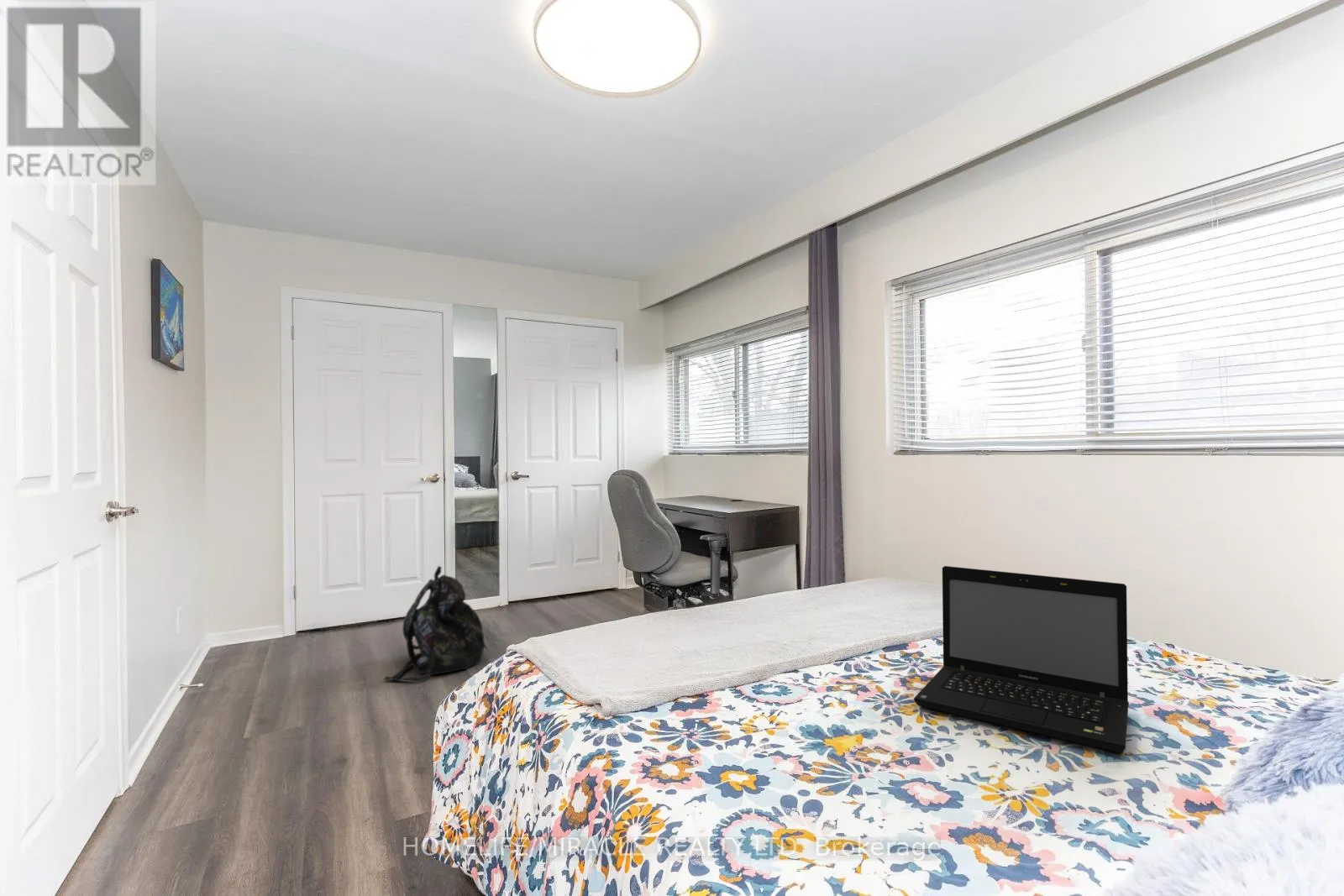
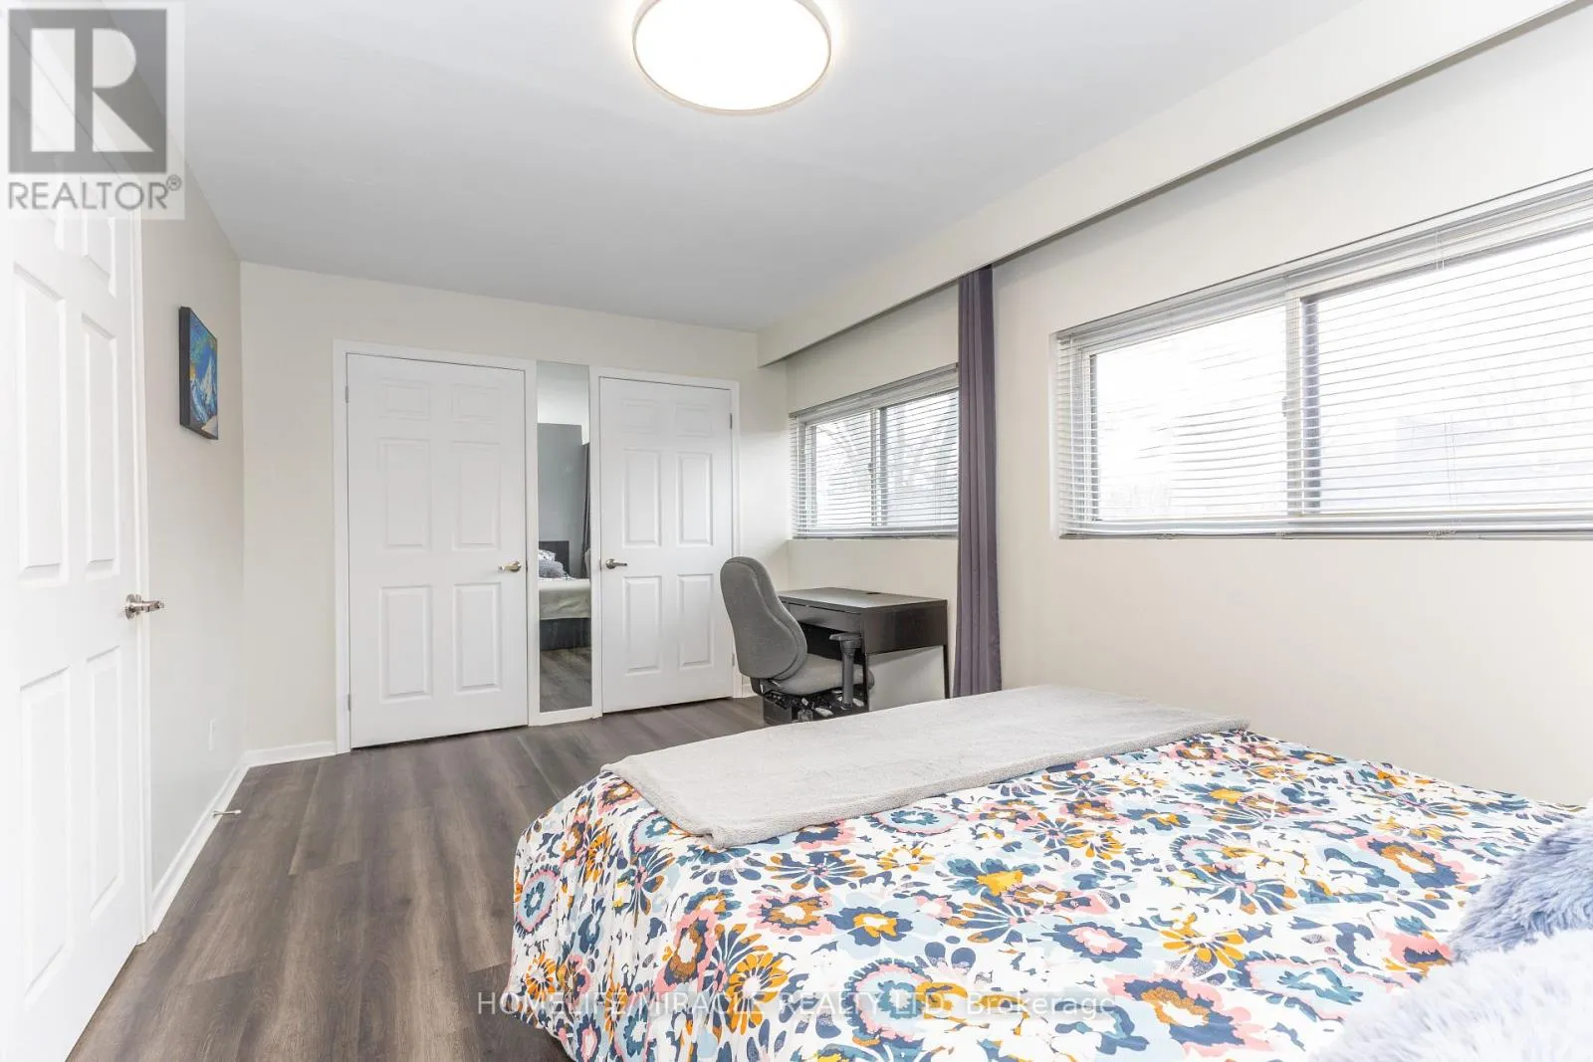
- laptop [913,565,1130,754]
- backpack [383,565,488,682]
